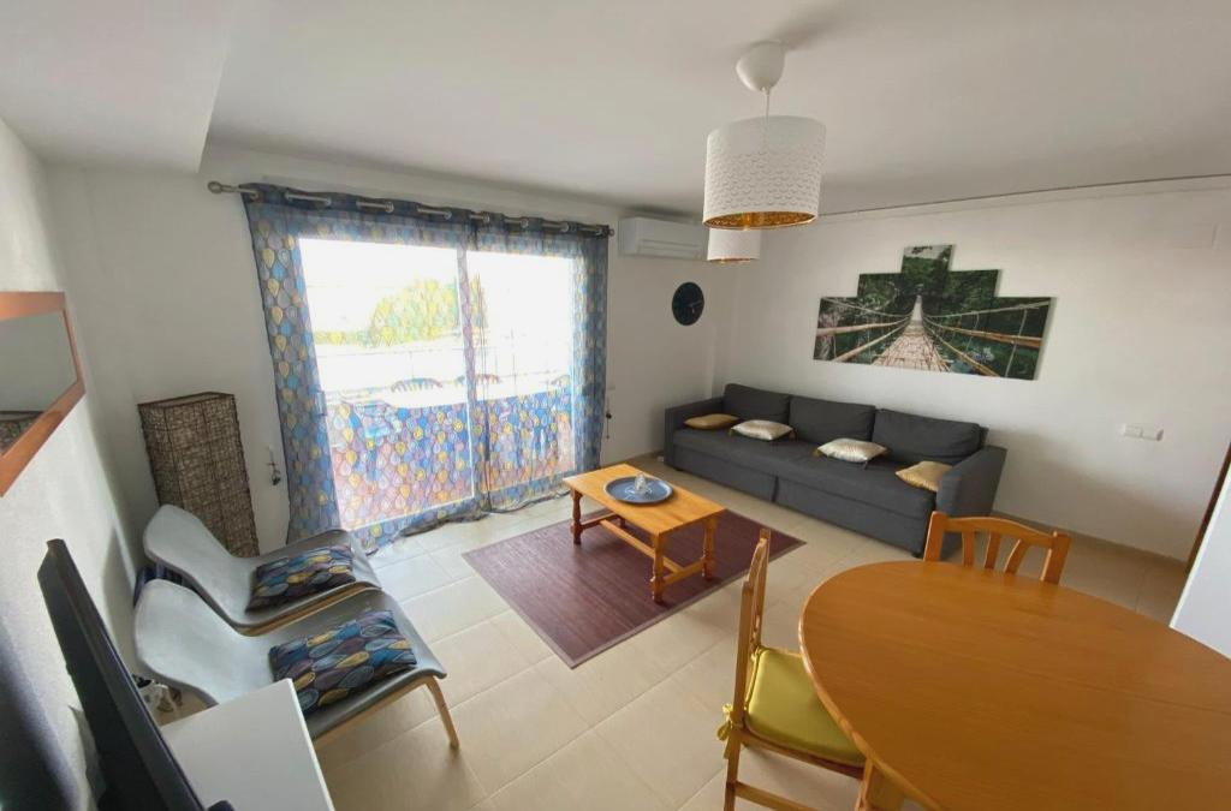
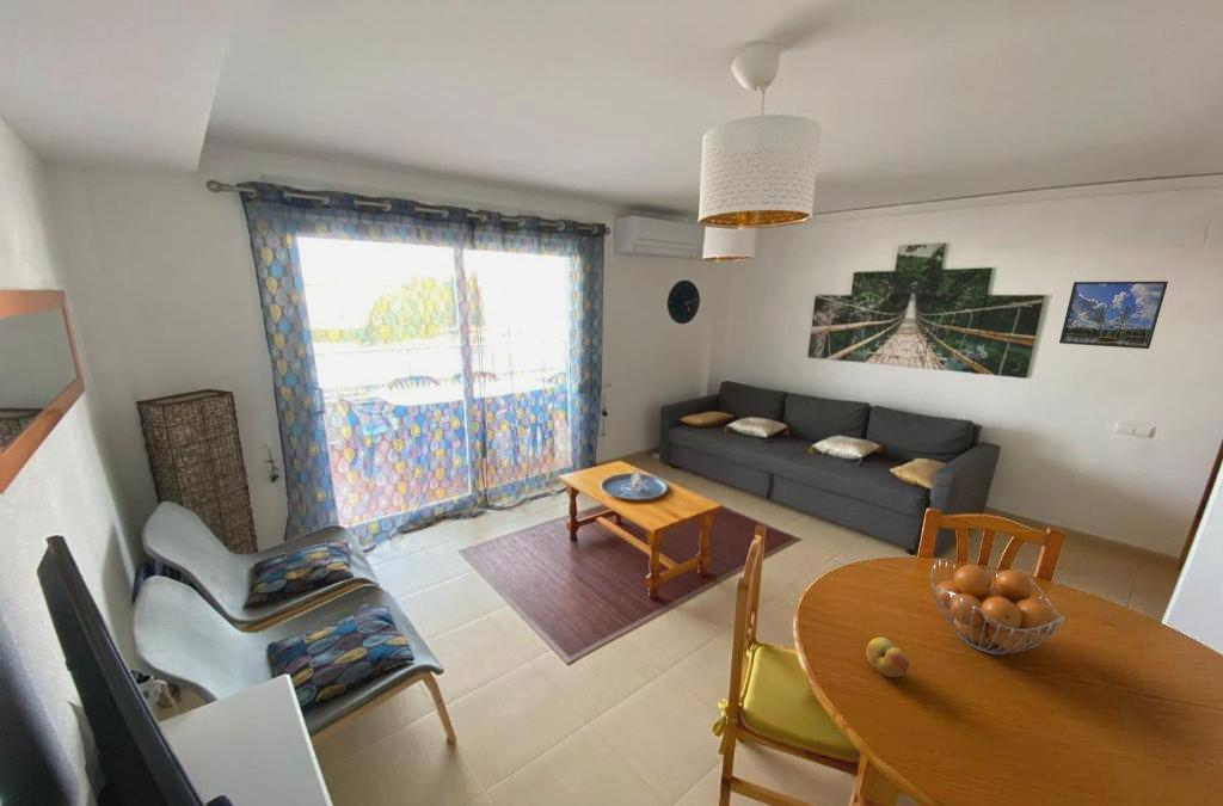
+ fruit basket [929,558,1067,656]
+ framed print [1058,281,1169,350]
+ fruit [865,636,910,678]
